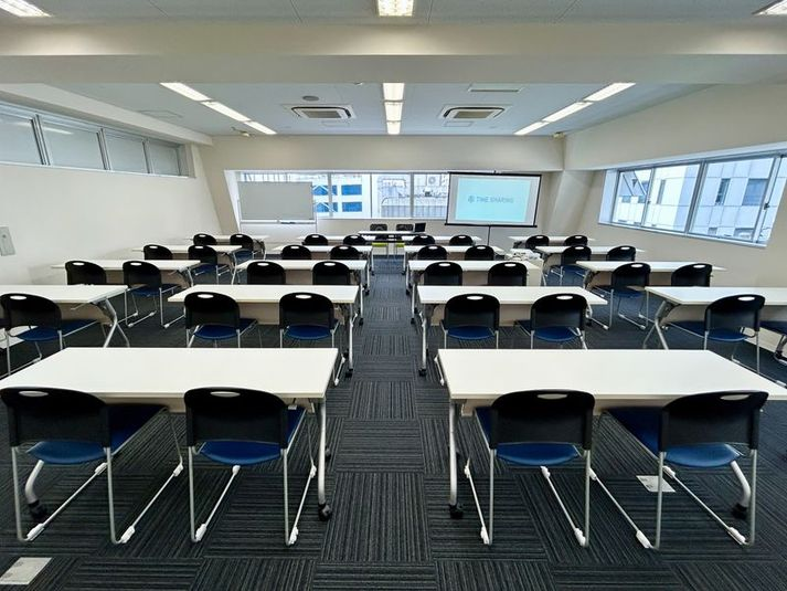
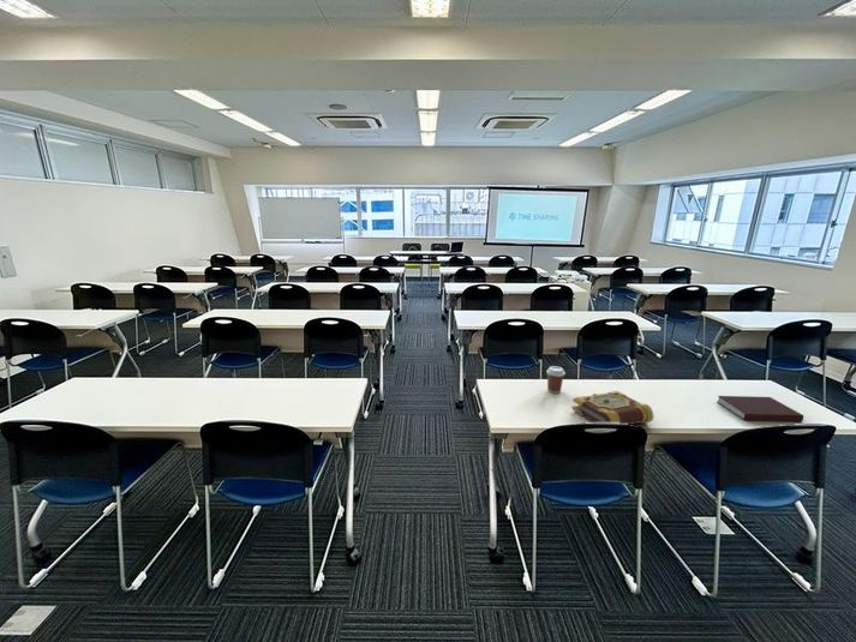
+ book [571,390,654,426]
+ coffee cup [545,365,567,395]
+ notebook [716,395,804,422]
